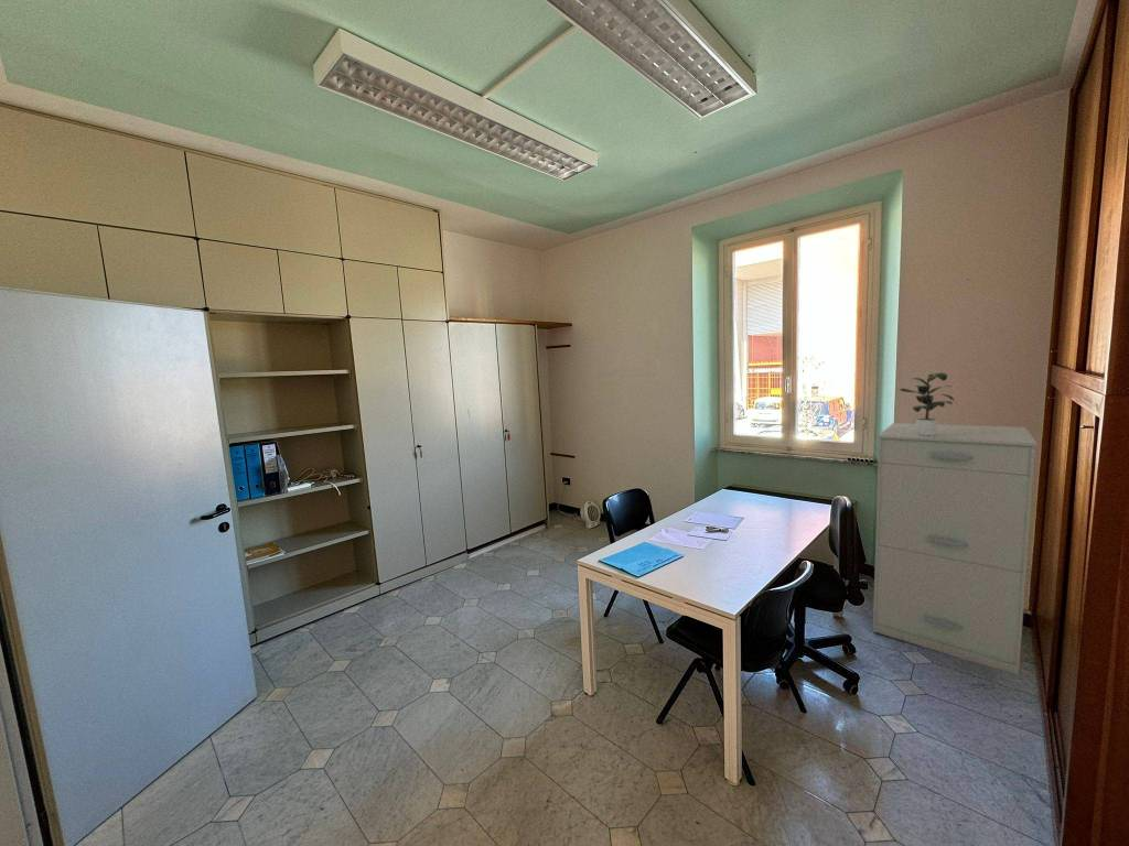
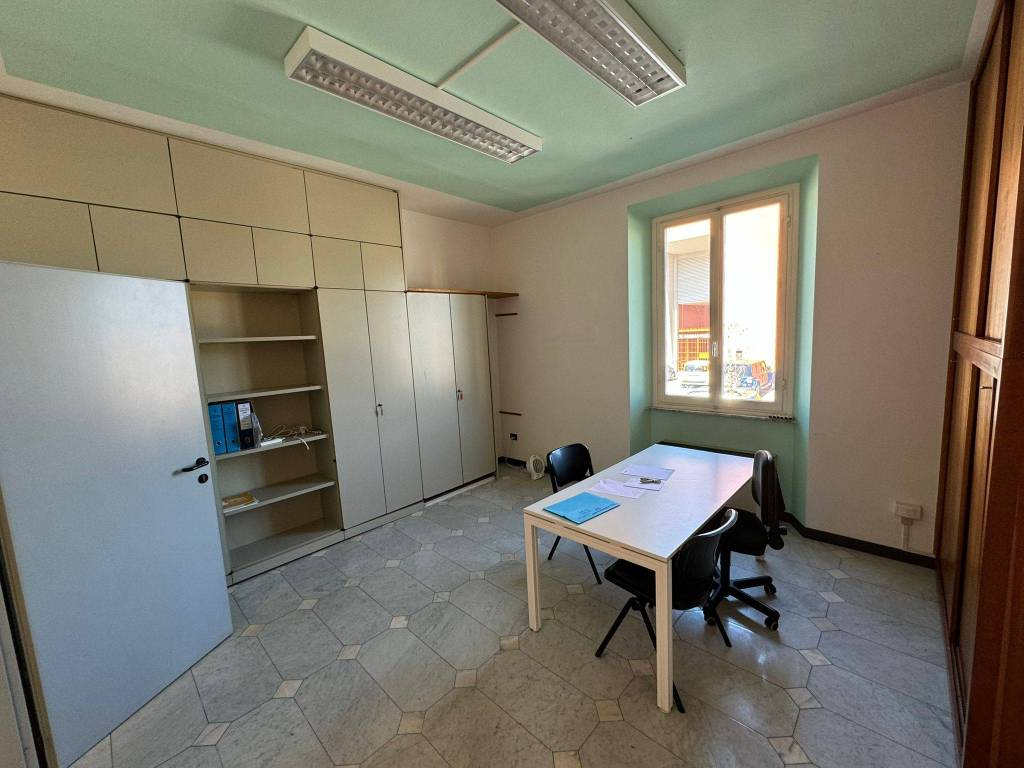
- potted plant [899,371,955,436]
- filing cabinet [872,422,1039,676]
